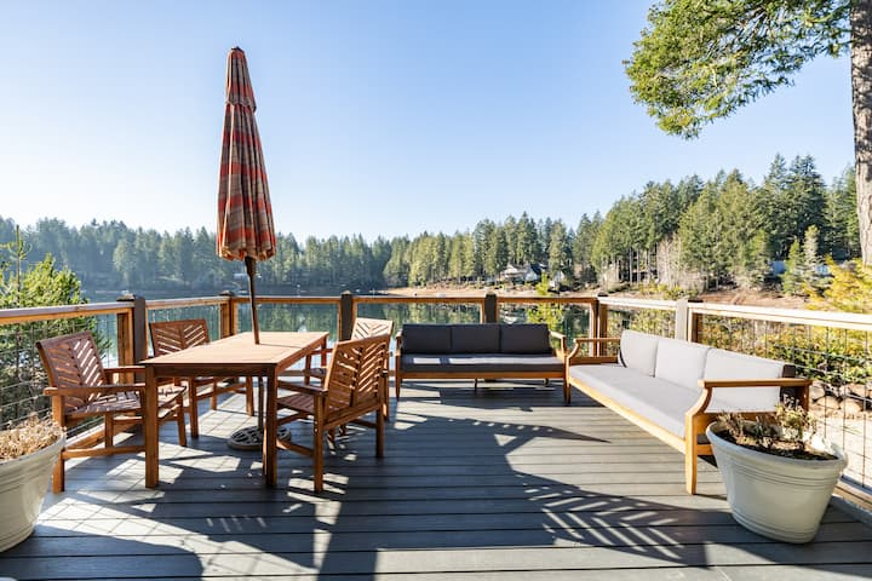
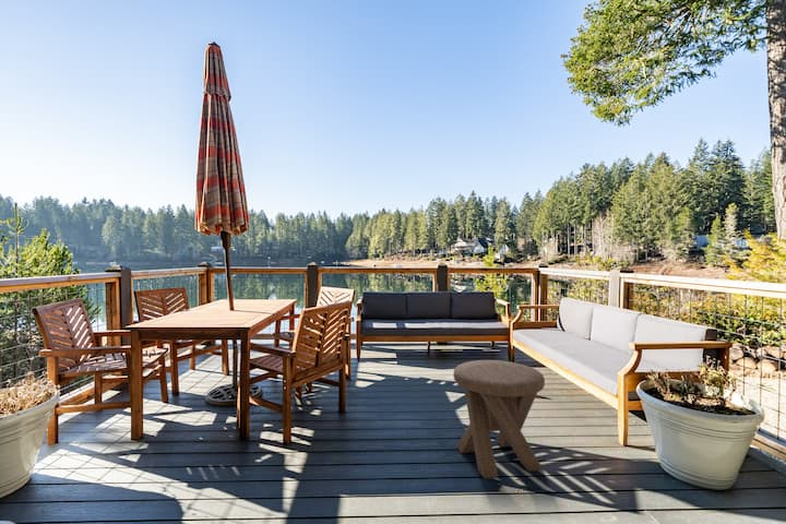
+ music stool [453,359,546,479]
